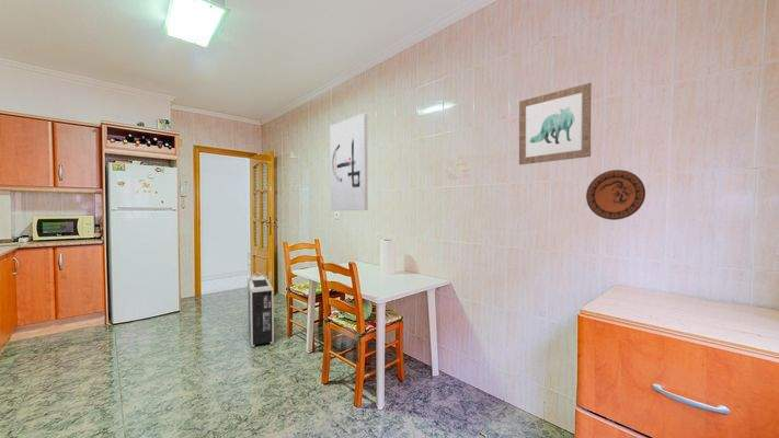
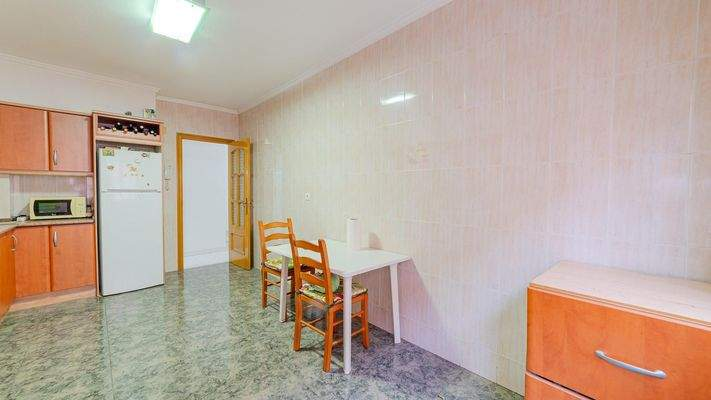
- air purifier [247,275,275,348]
- wall art [518,82,593,165]
- wall art [329,113,369,211]
- decorative plate [585,169,646,221]
